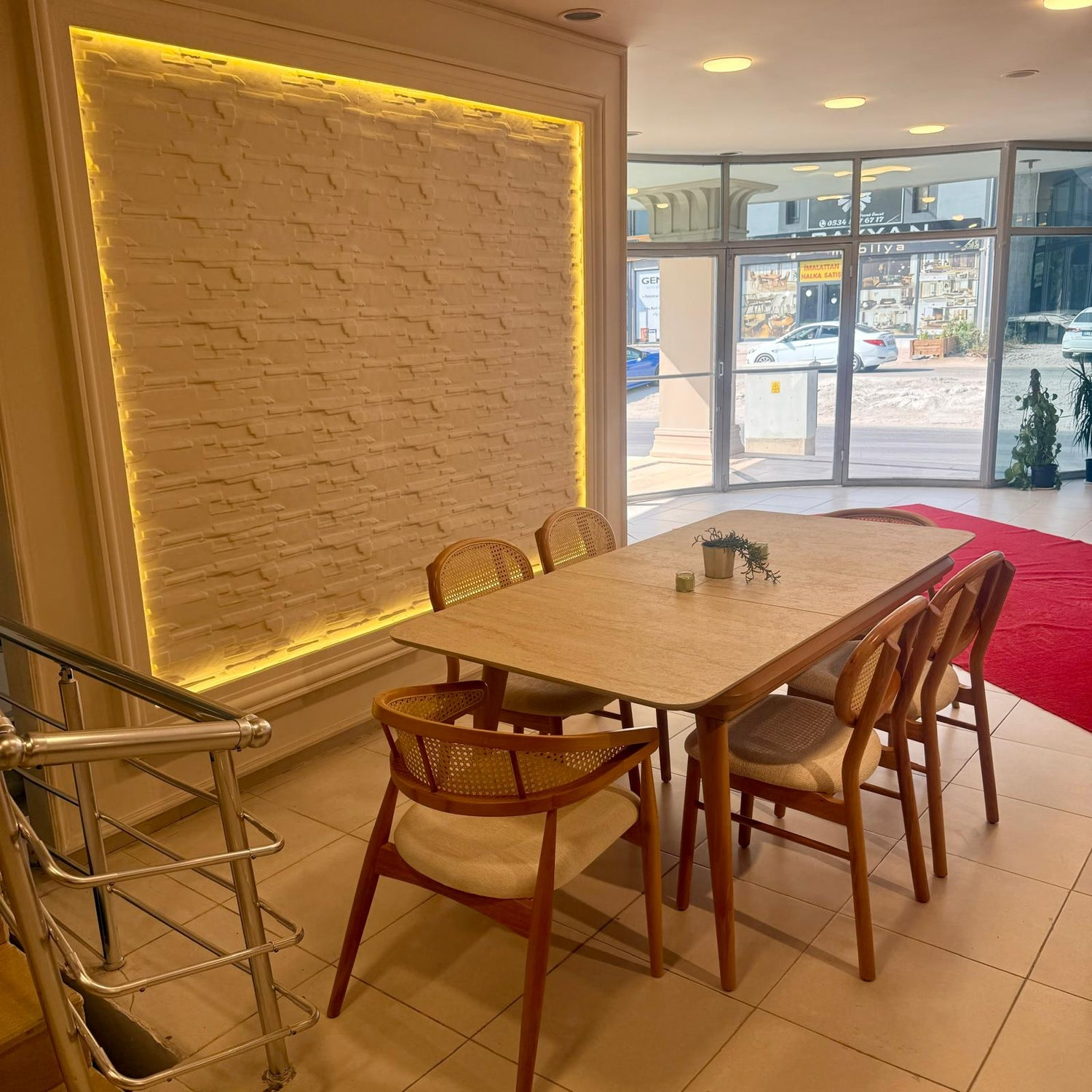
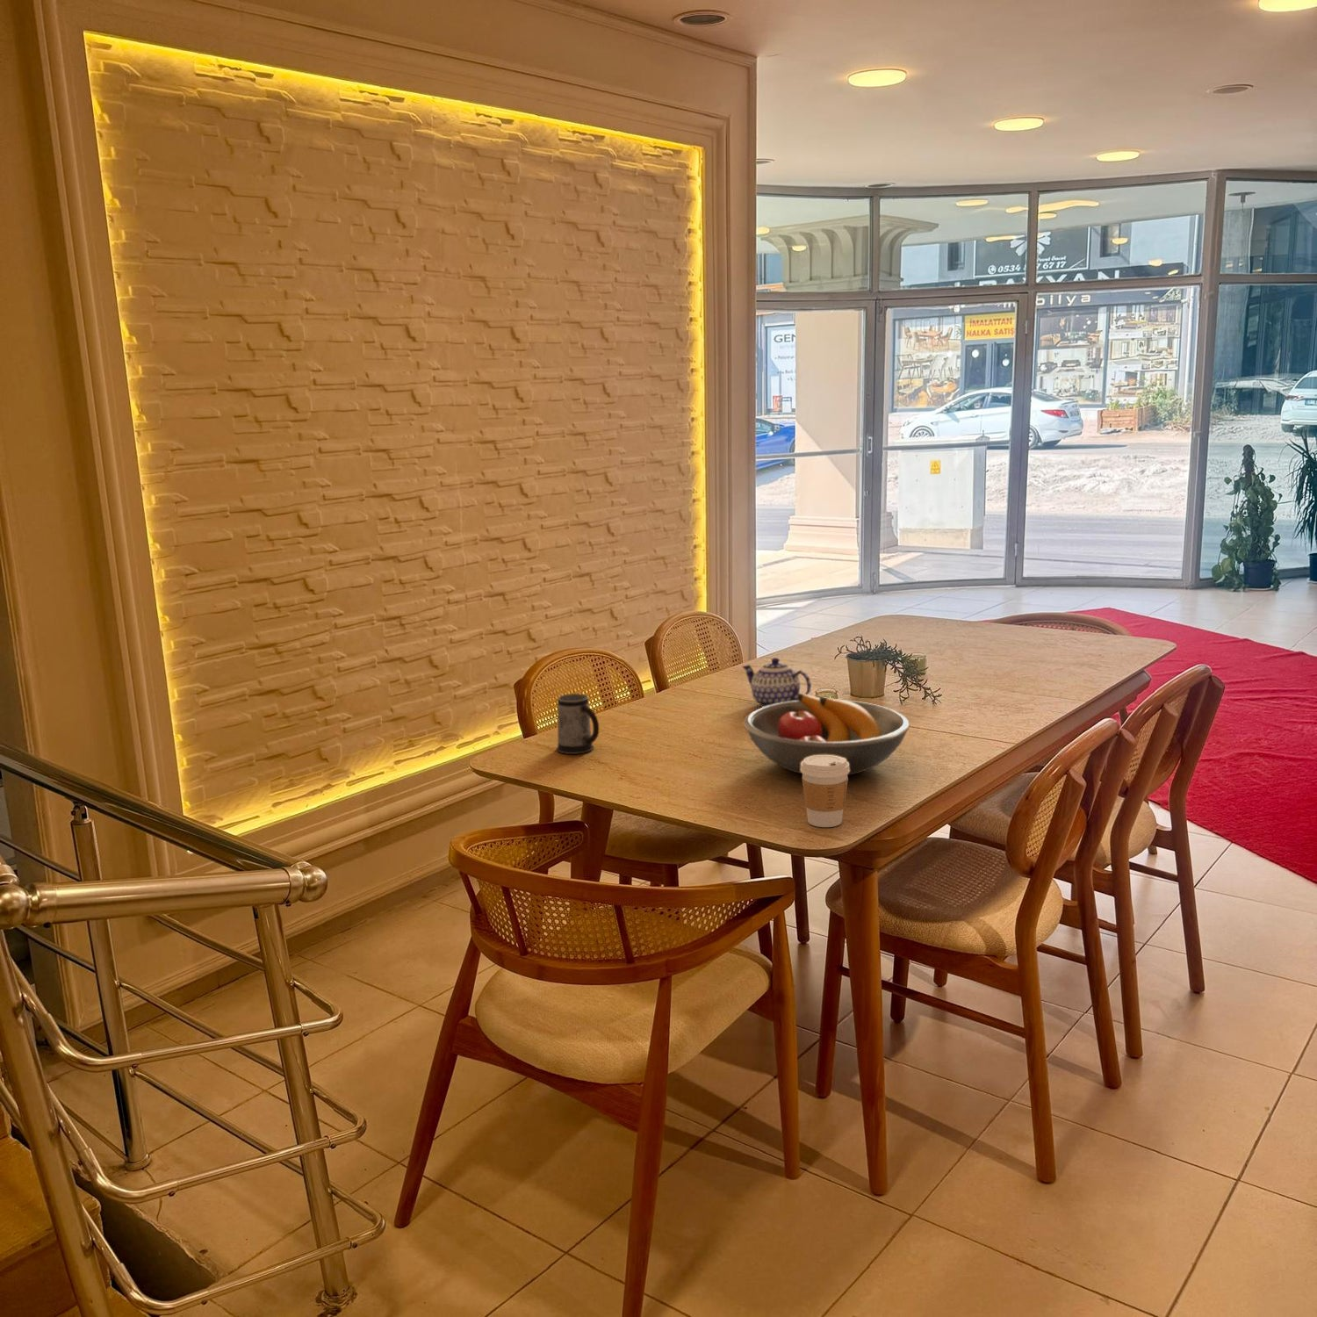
+ teapot [741,657,812,708]
+ coffee cup [801,755,850,829]
+ mug [556,692,599,755]
+ fruit bowl [742,692,912,777]
